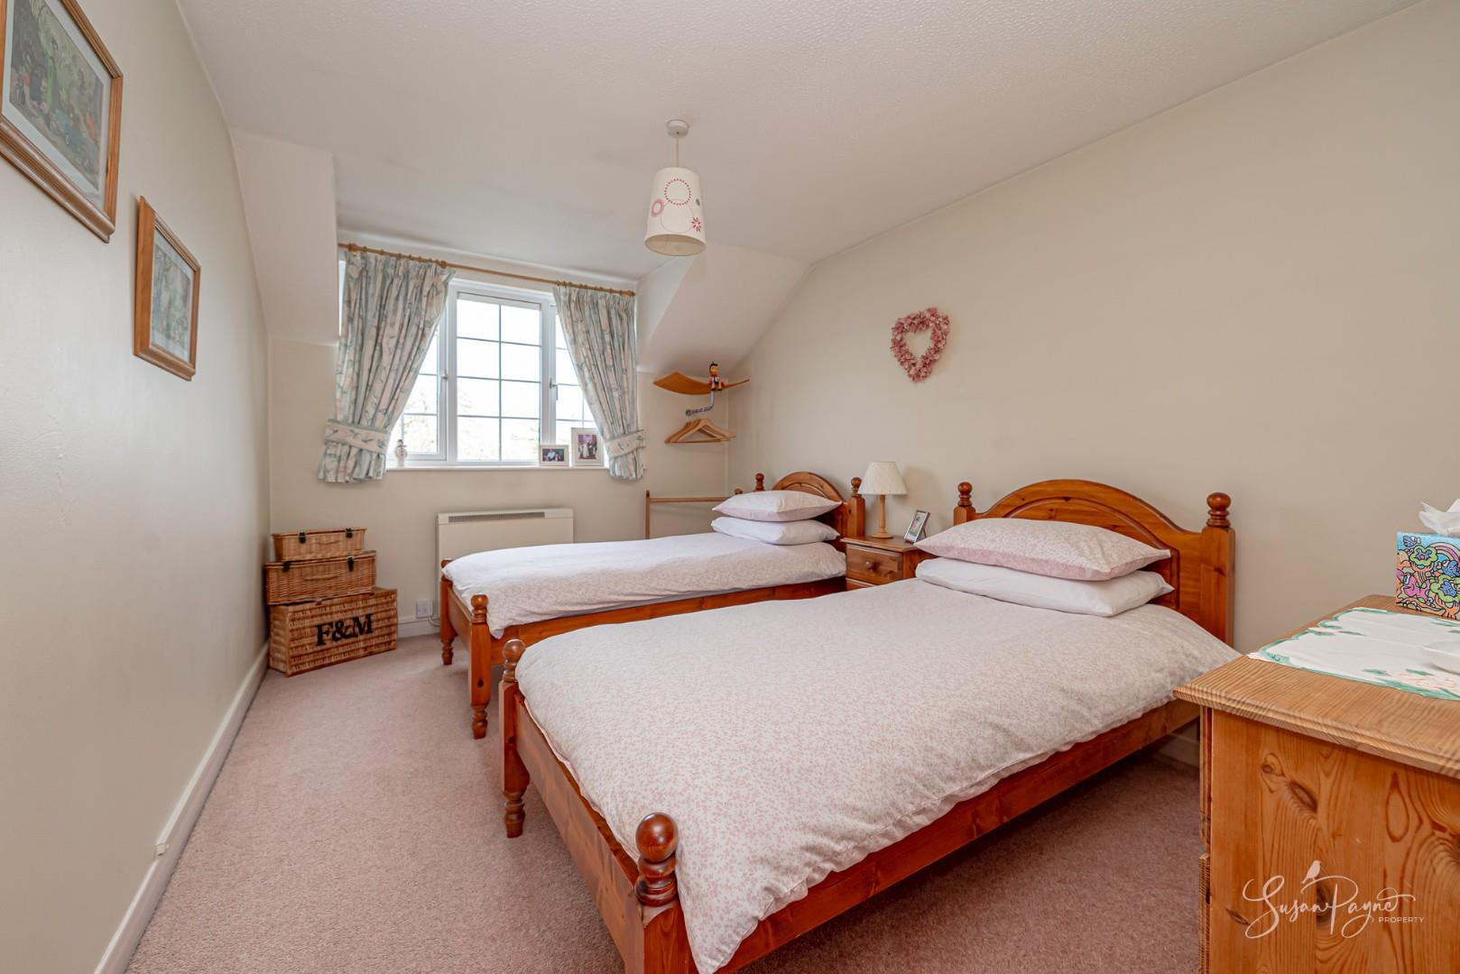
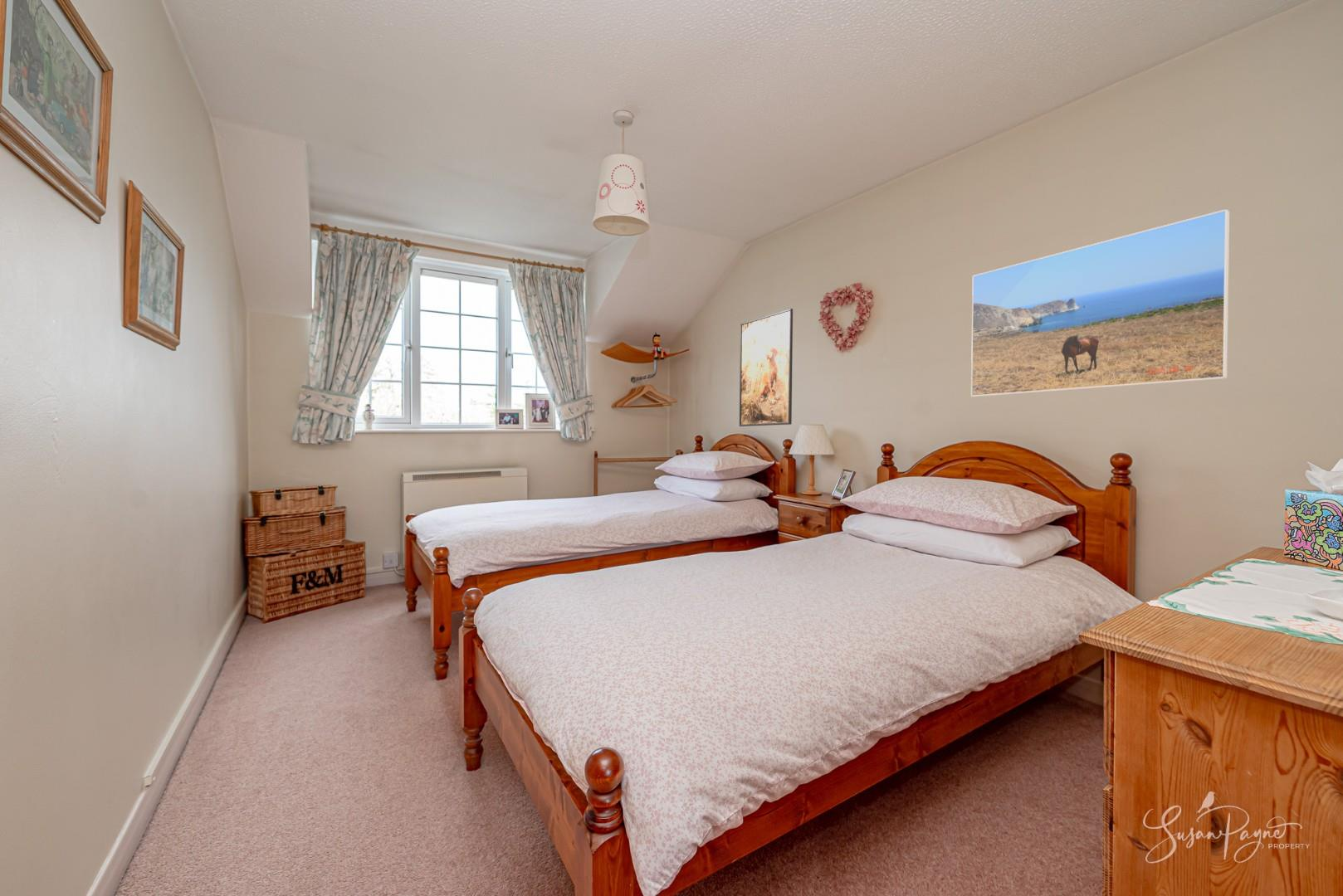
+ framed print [970,208,1230,397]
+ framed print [739,308,794,427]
